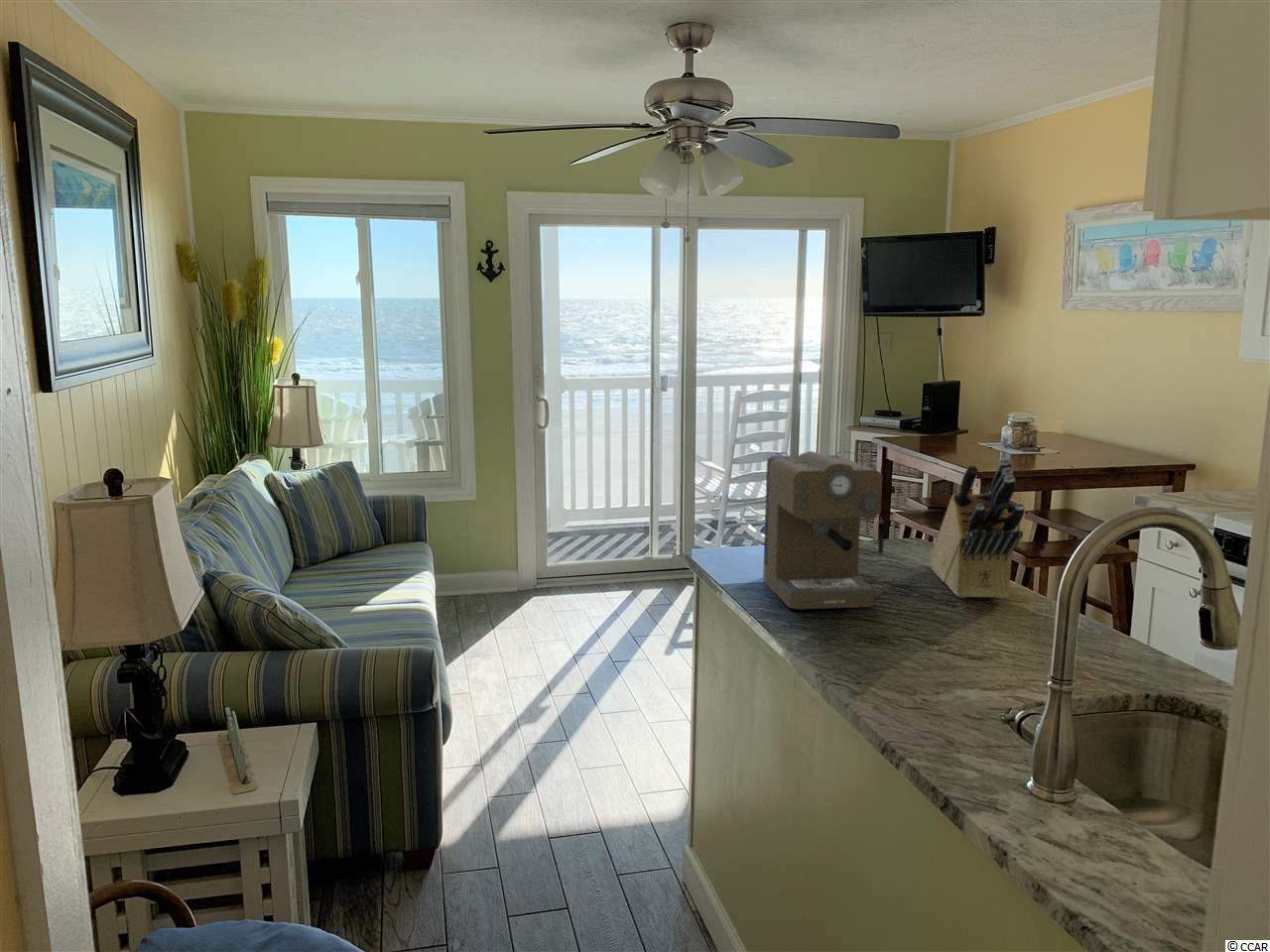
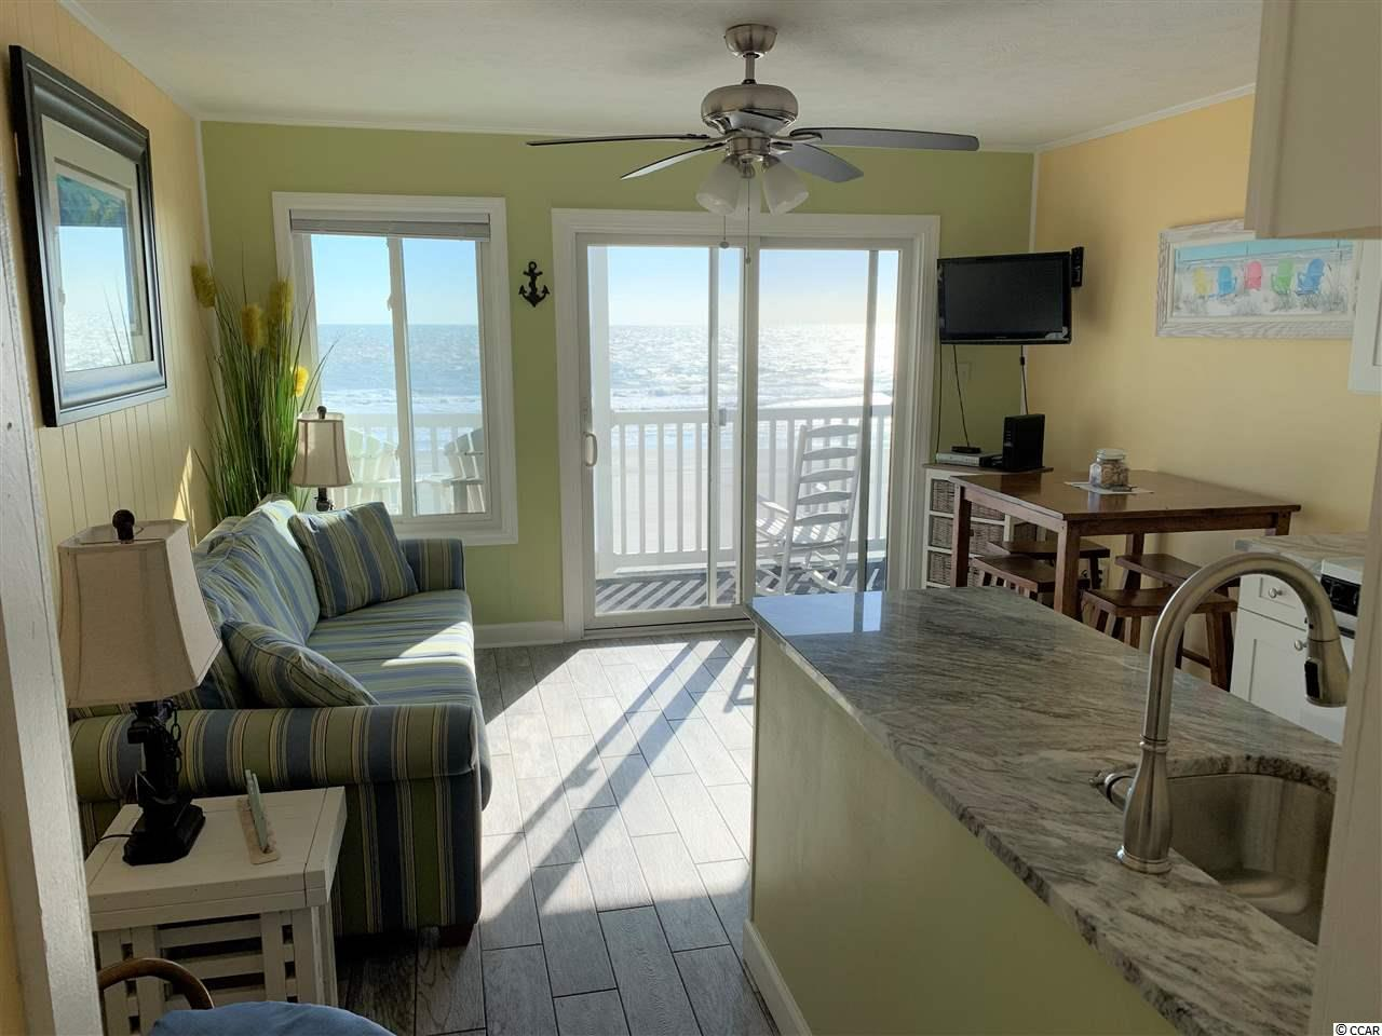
- knife block [929,457,1026,599]
- coffee maker [762,450,886,610]
